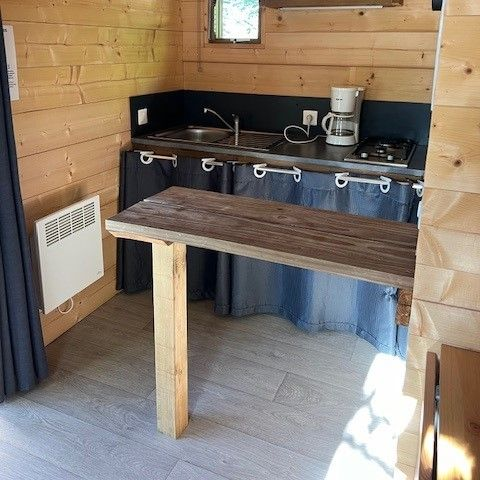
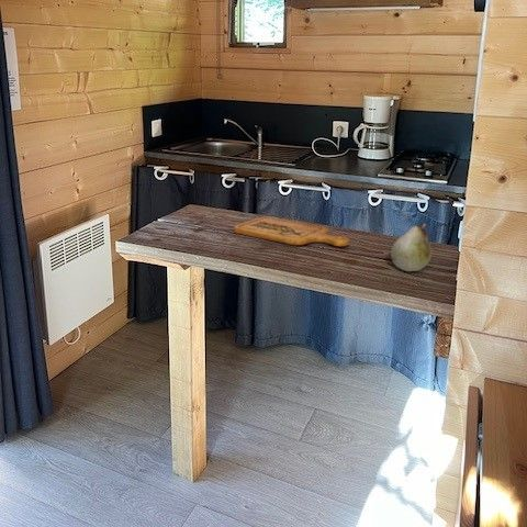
+ cutting board [233,216,350,247]
+ fruit [390,223,433,272]
